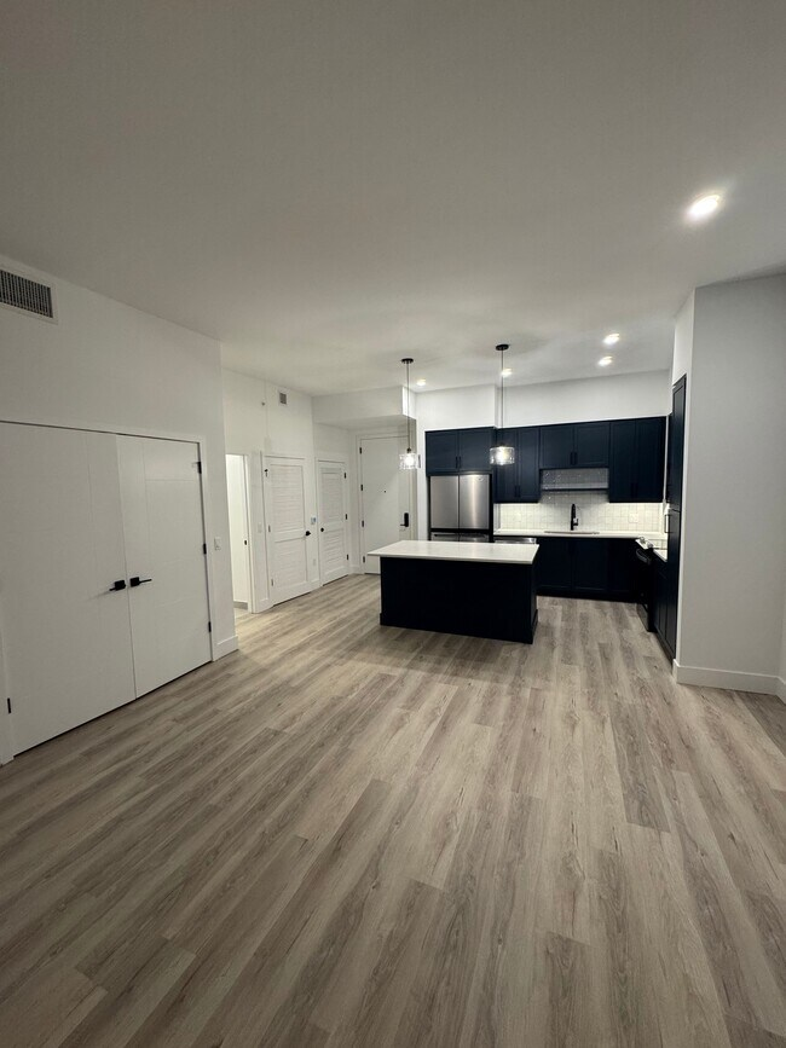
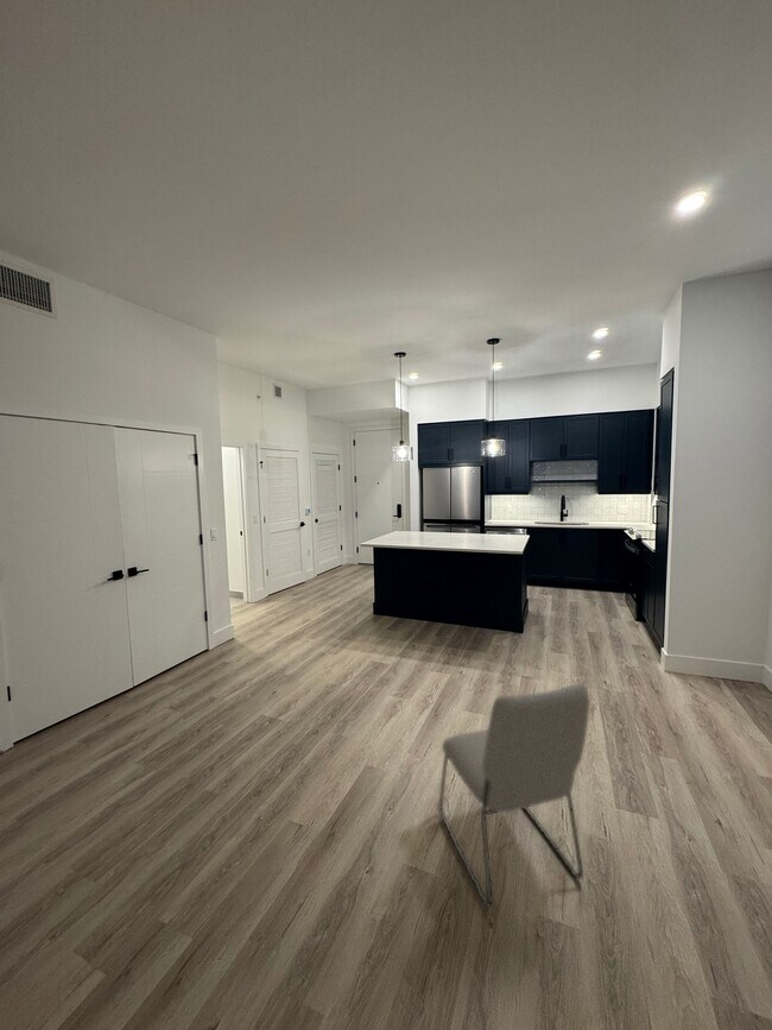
+ chair [437,682,590,909]
